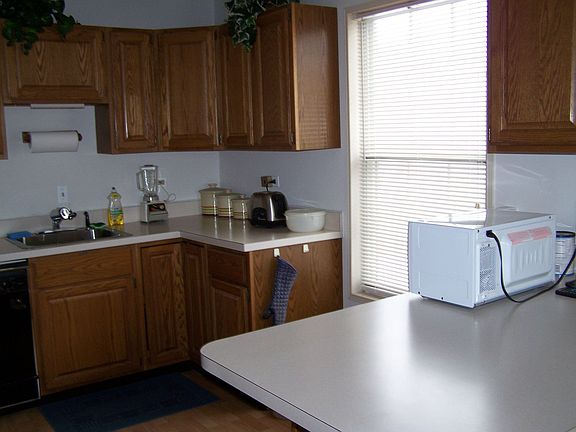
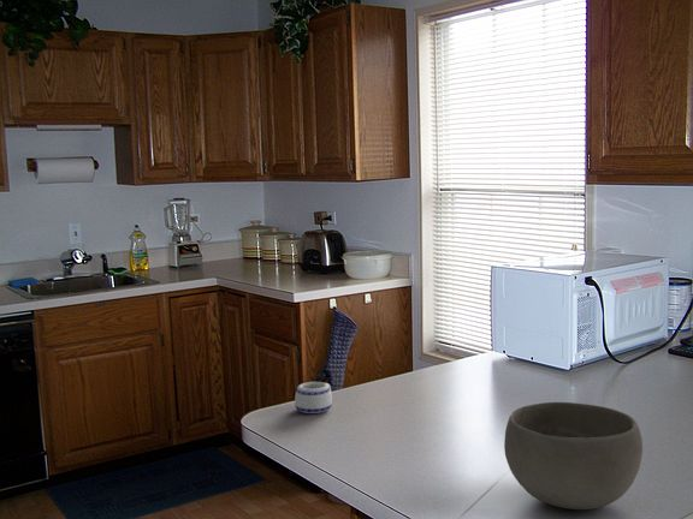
+ mug [294,381,333,414]
+ bowl [503,401,644,511]
